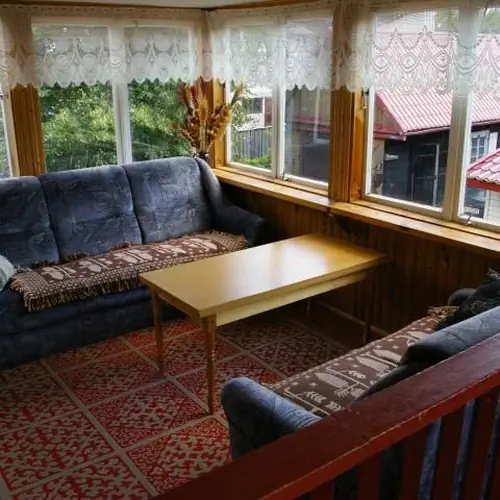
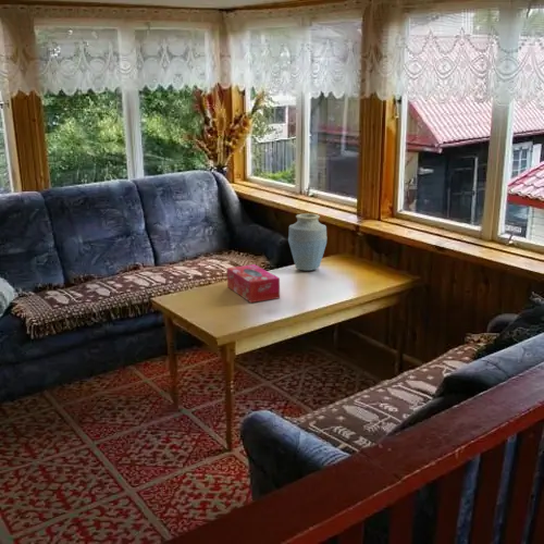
+ tissue box [226,263,281,304]
+ vase [287,212,327,272]
